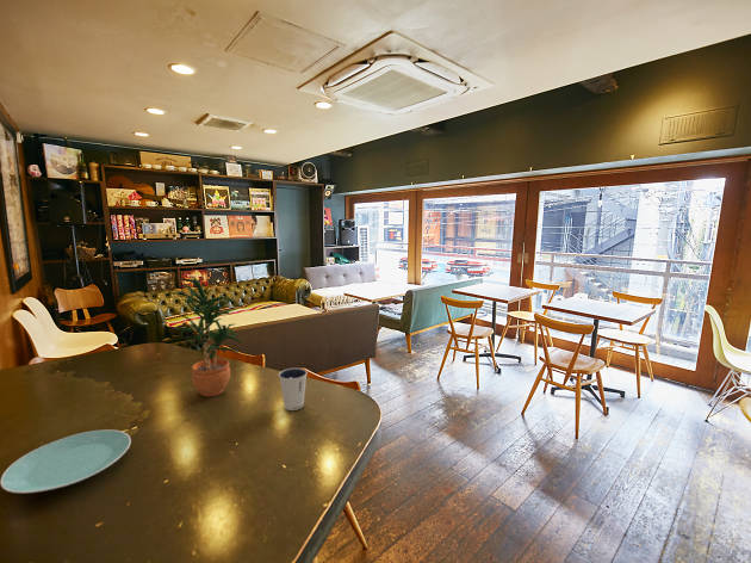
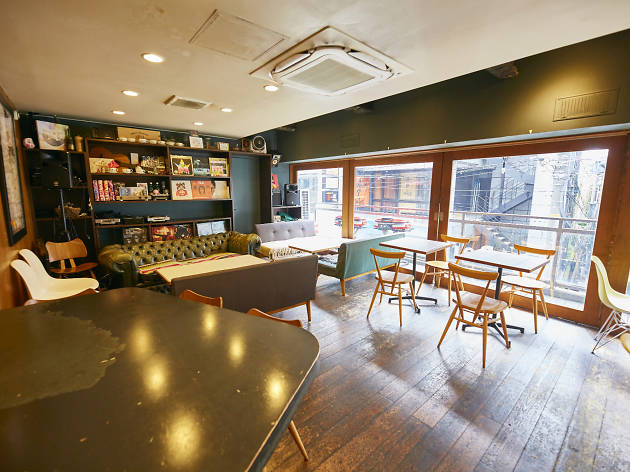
- potted plant [168,274,243,397]
- plate [0,428,132,495]
- dixie cup [278,366,309,412]
